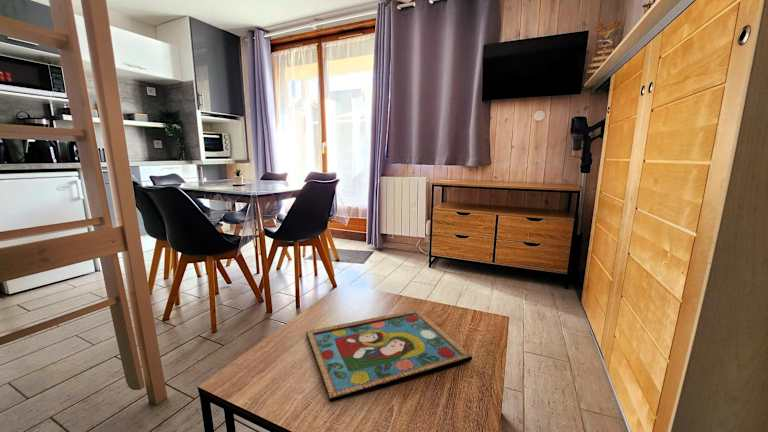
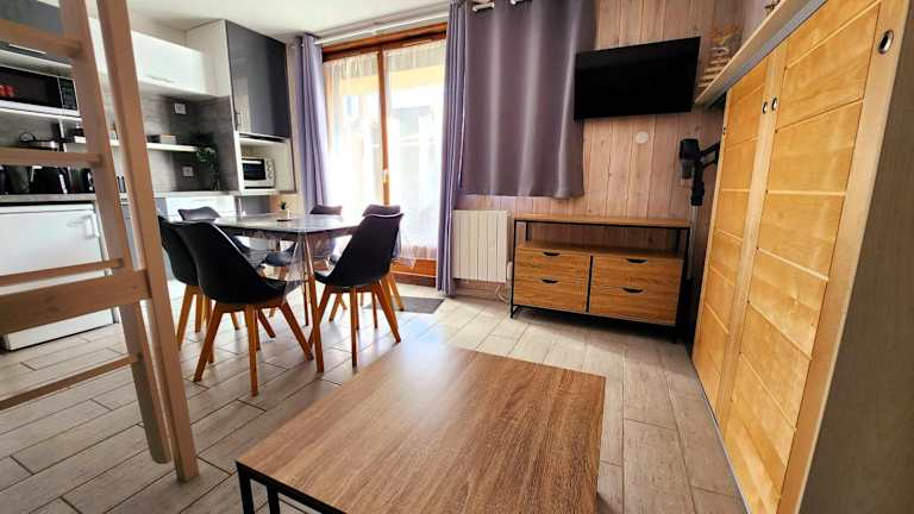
- framed painting [305,309,473,403]
